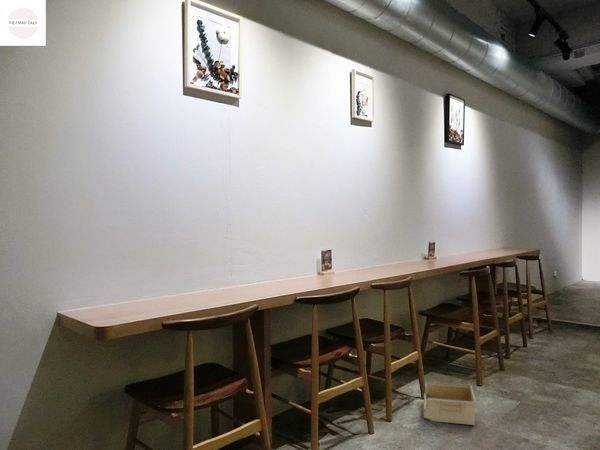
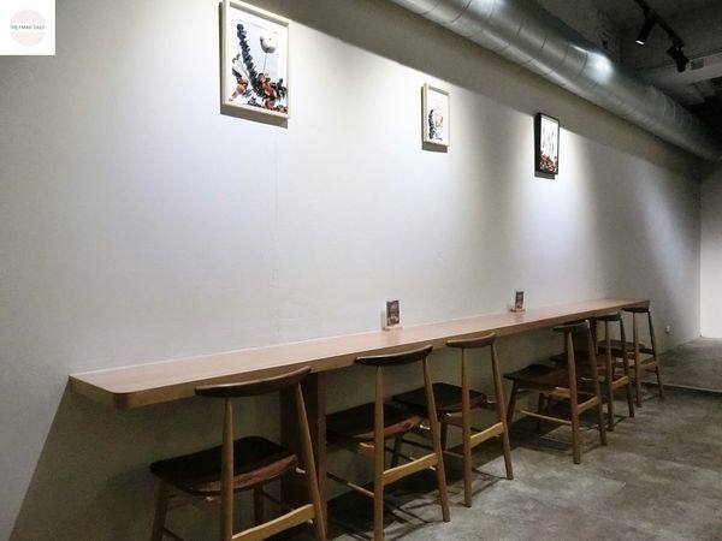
- storage bin [423,381,477,426]
